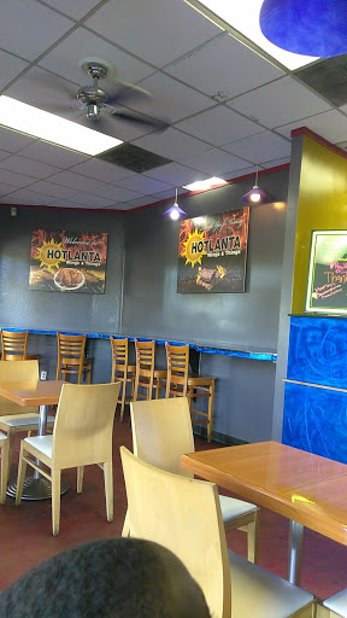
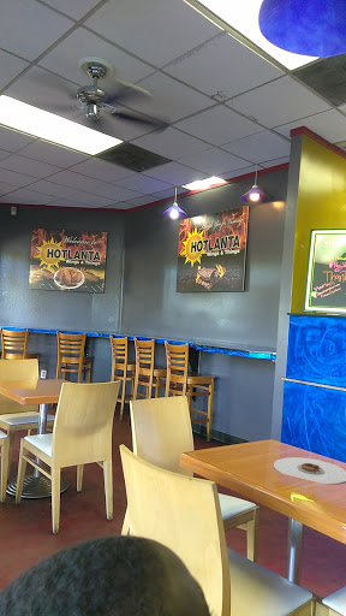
+ plate [273,456,346,485]
